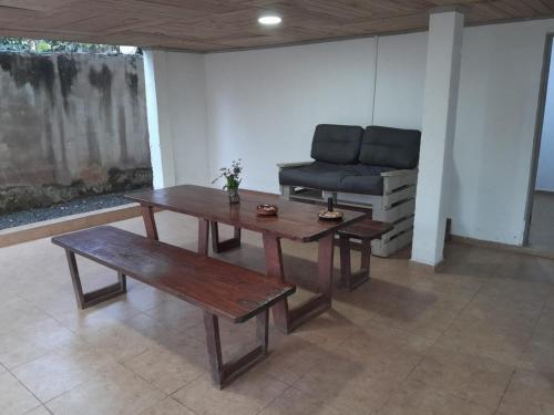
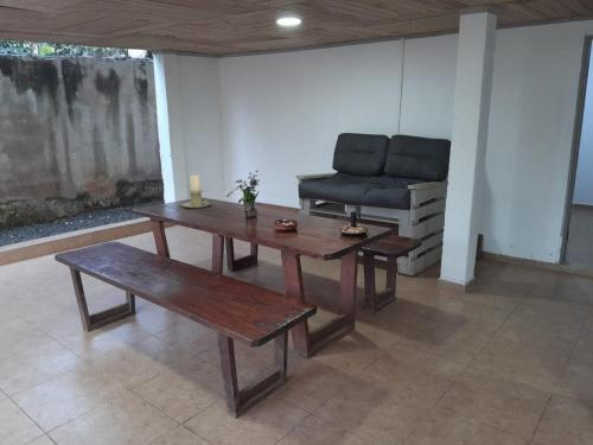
+ candle holder [180,174,212,209]
